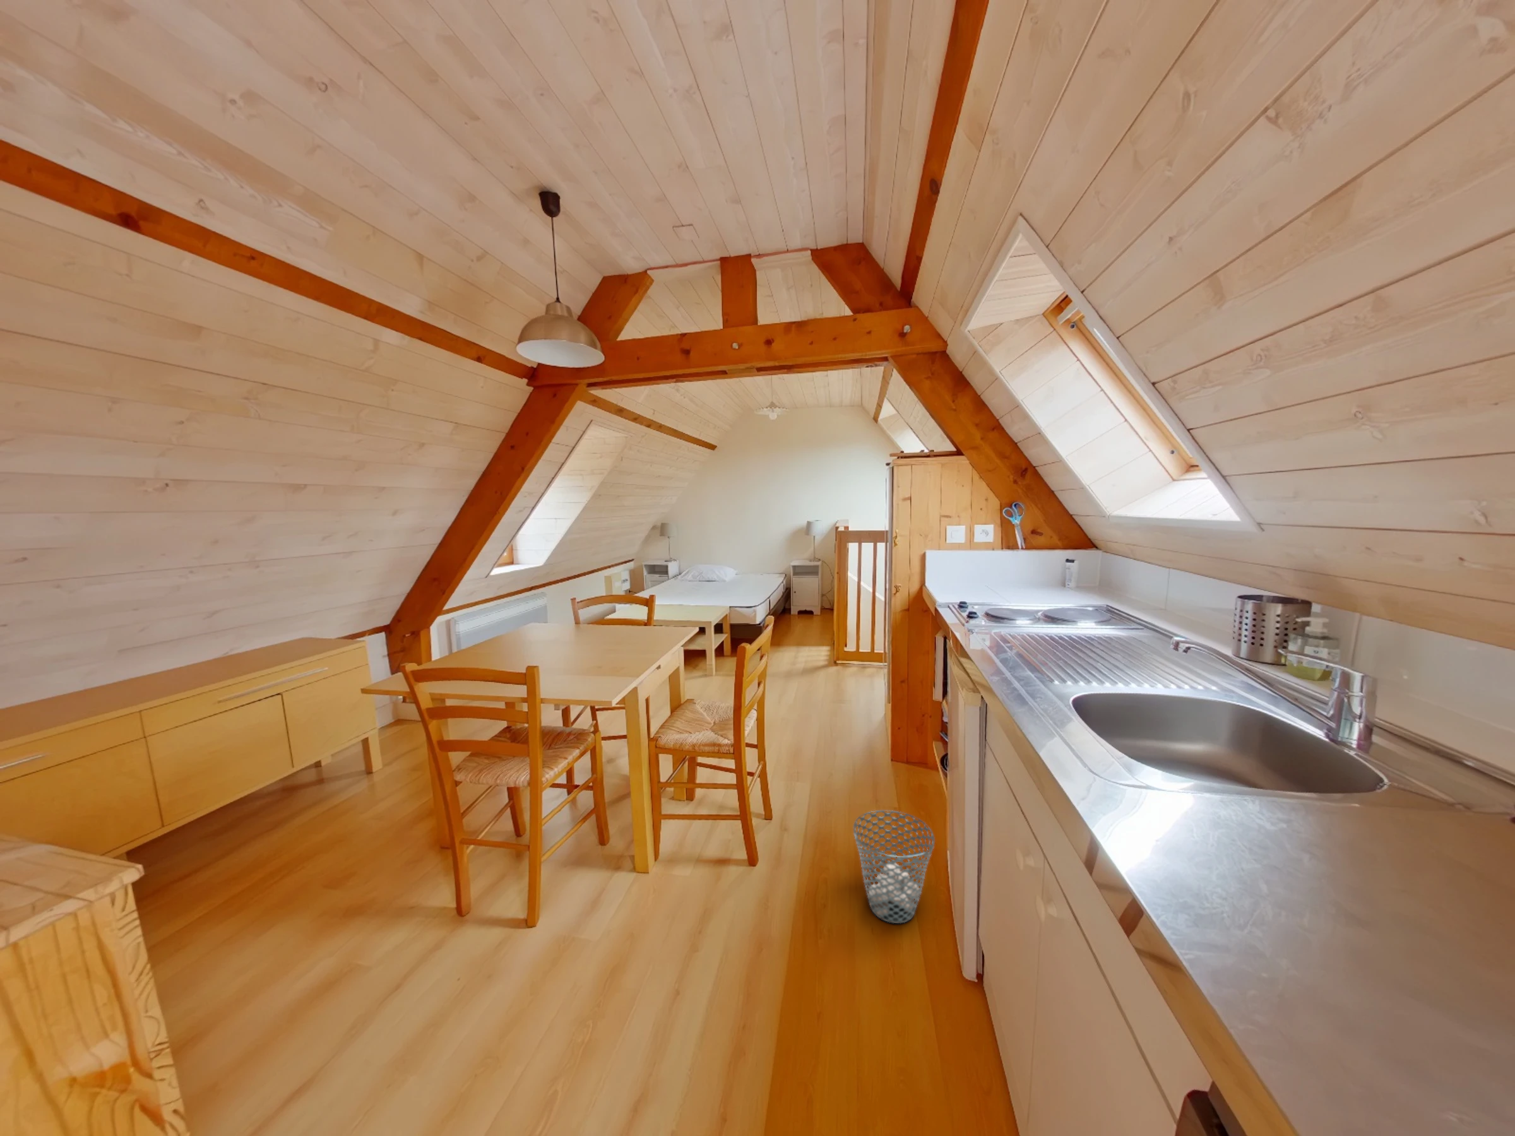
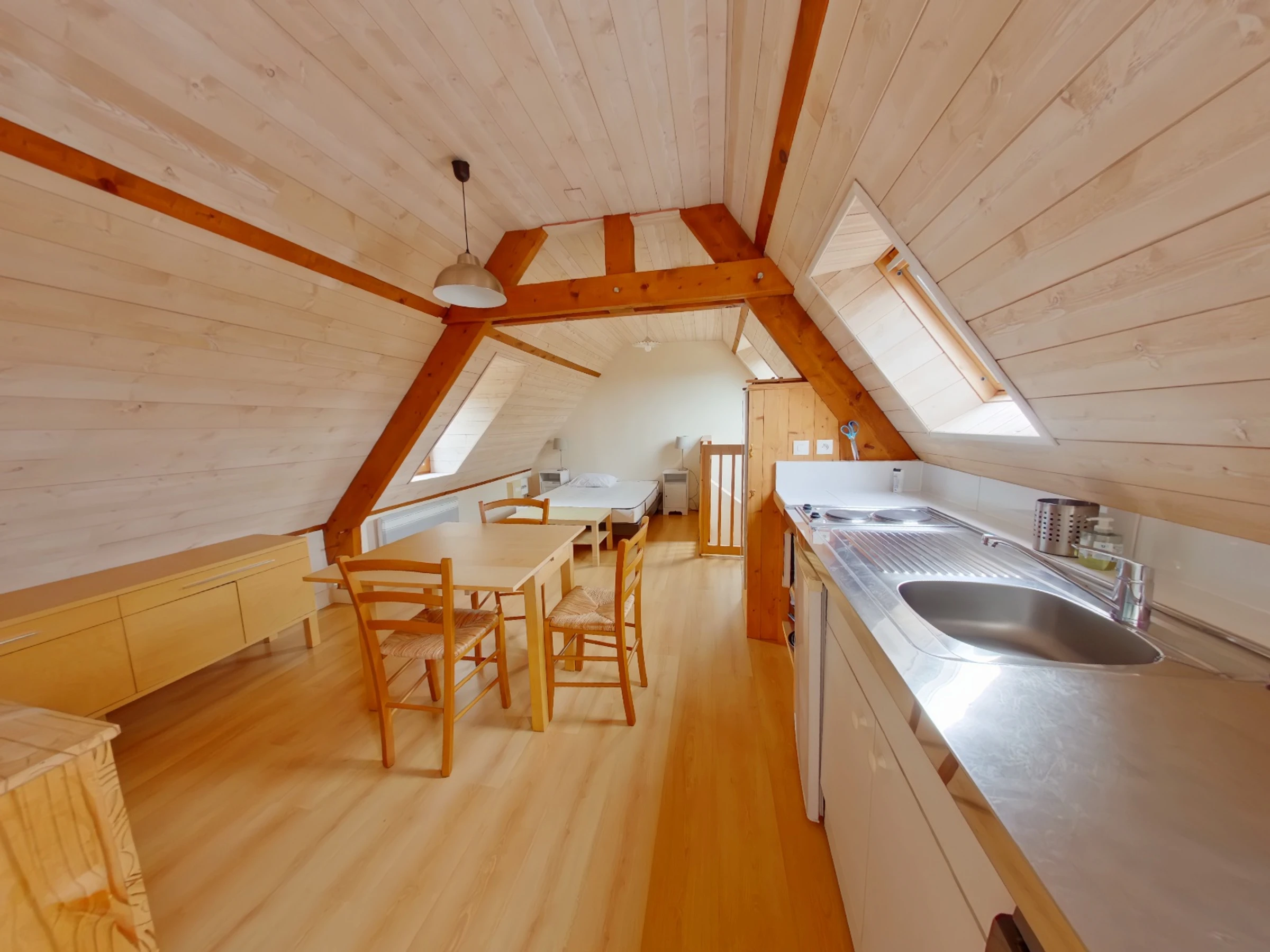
- waste basket [853,810,935,924]
